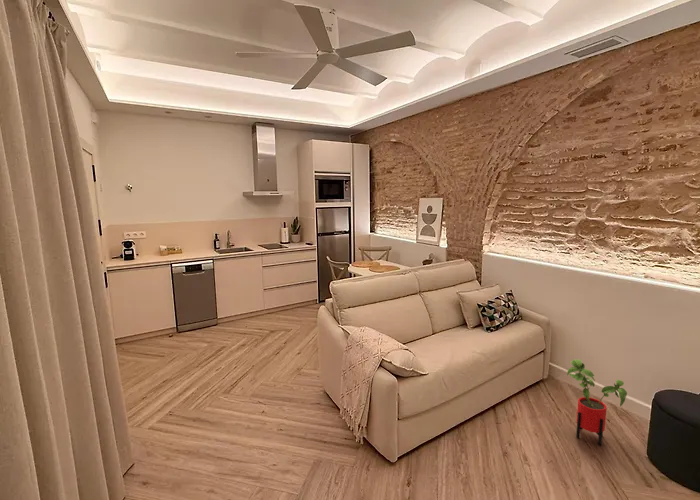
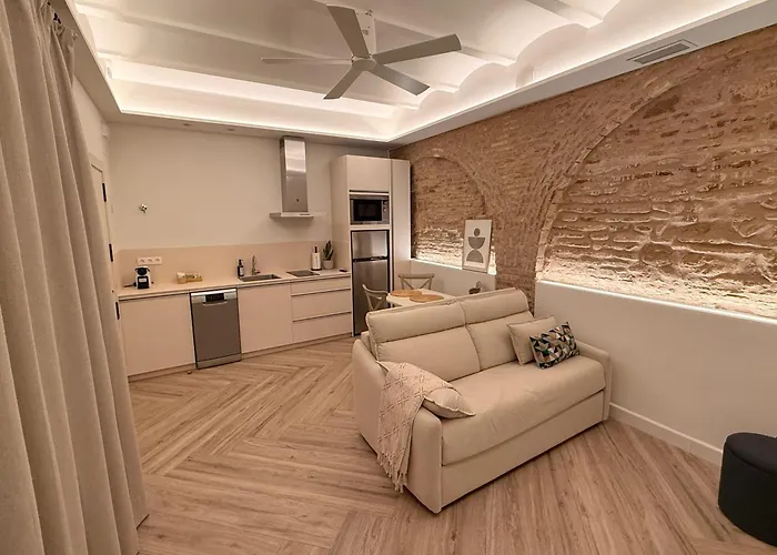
- house plant [566,358,628,446]
